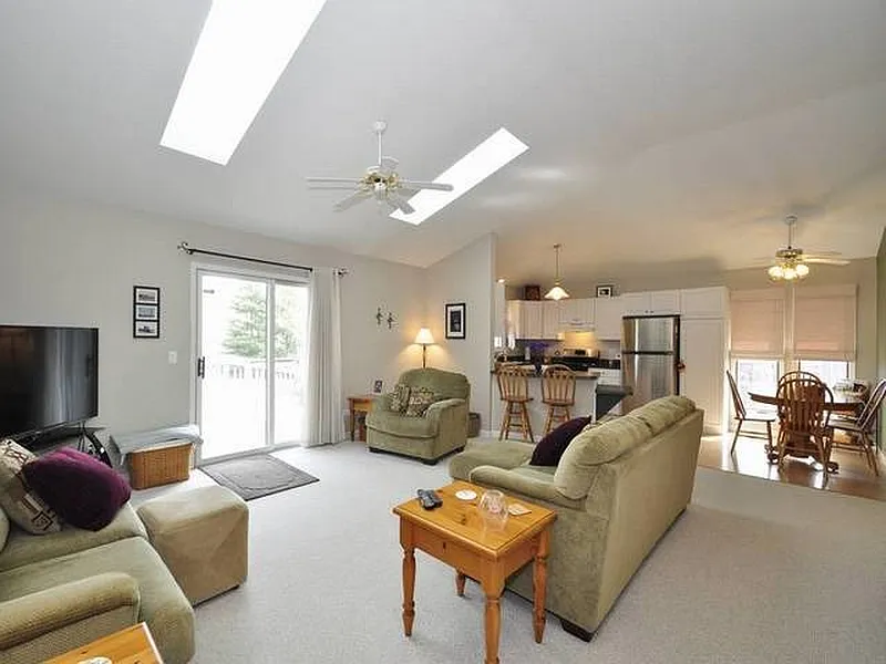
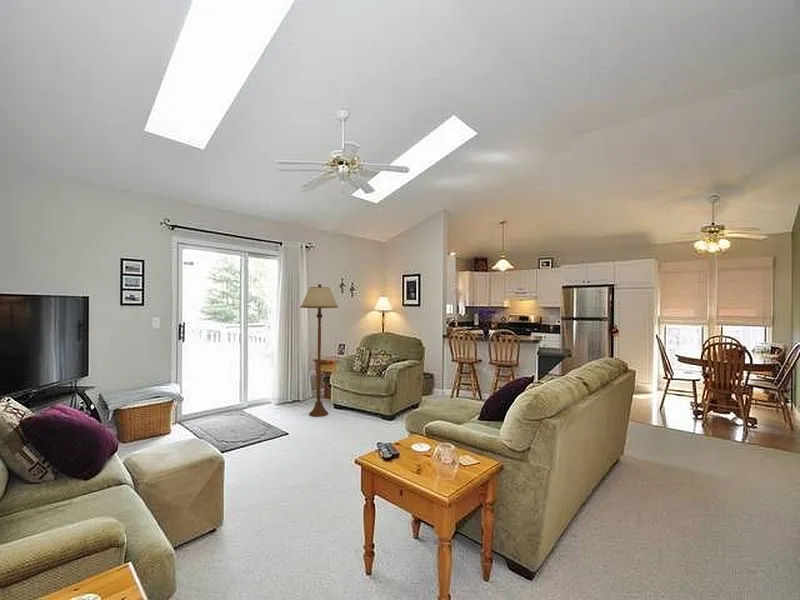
+ floor lamp [299,283,339,418]
